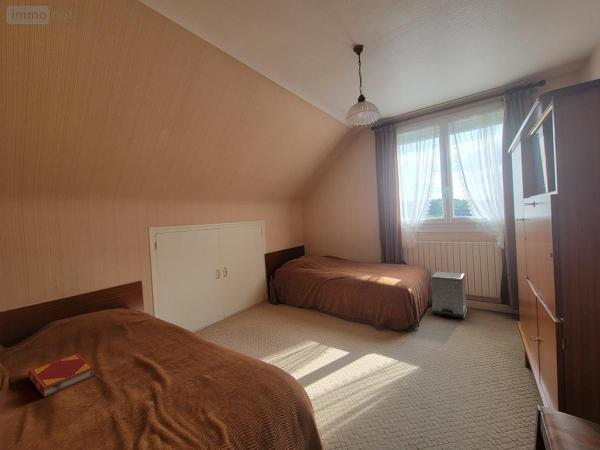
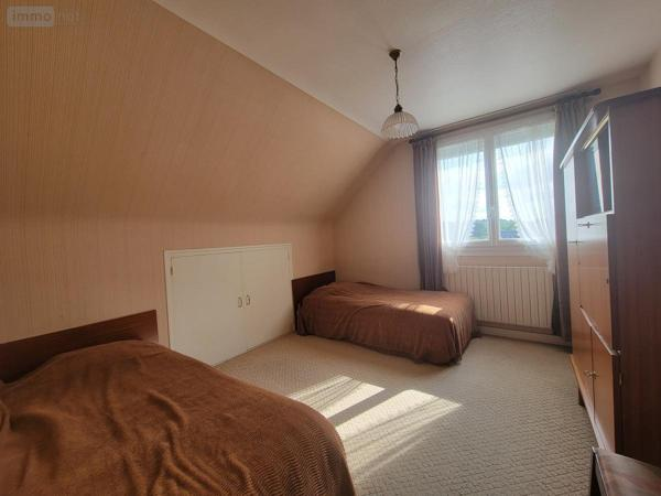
- hardback book [27,352,98,398]
- trash can [430,271,468,320]
